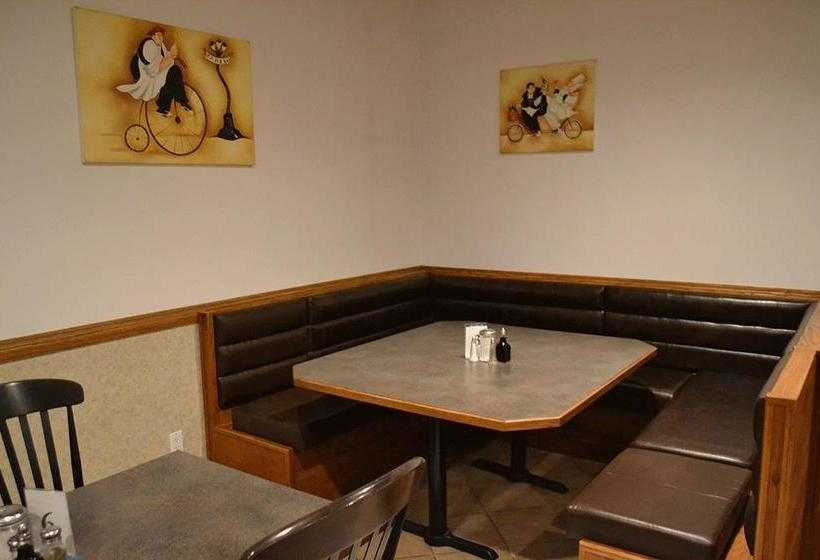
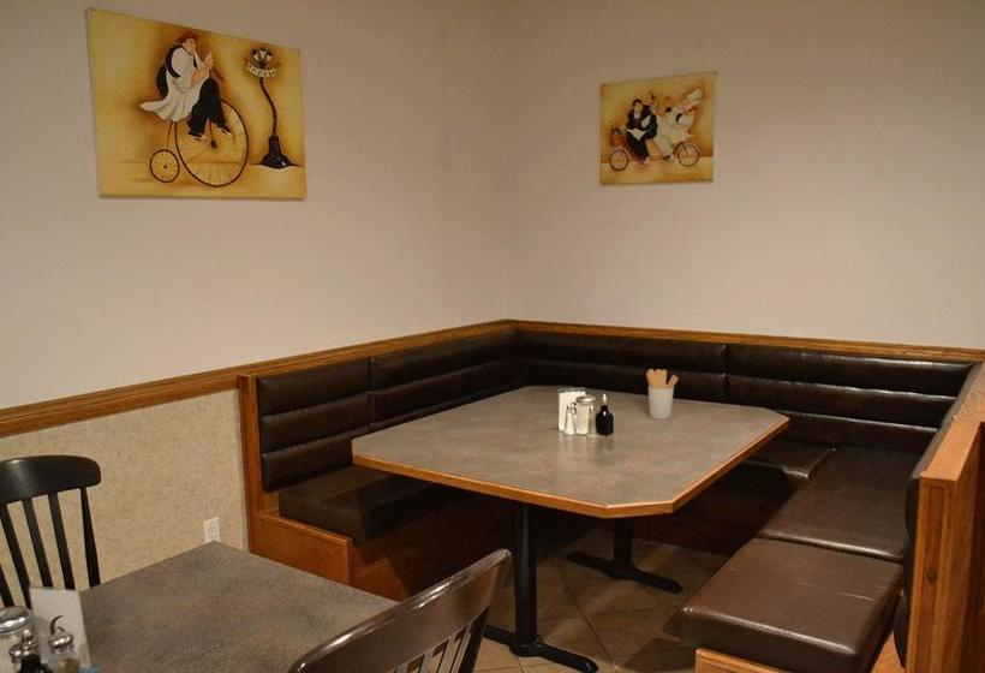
+ utensil holder [645,368,680,421]
